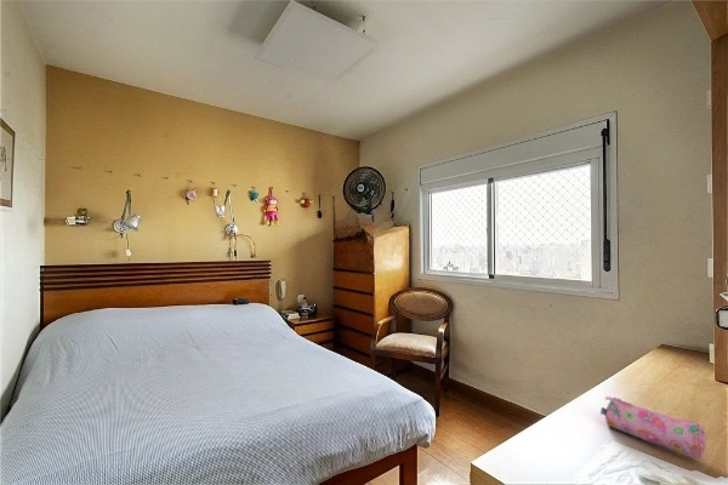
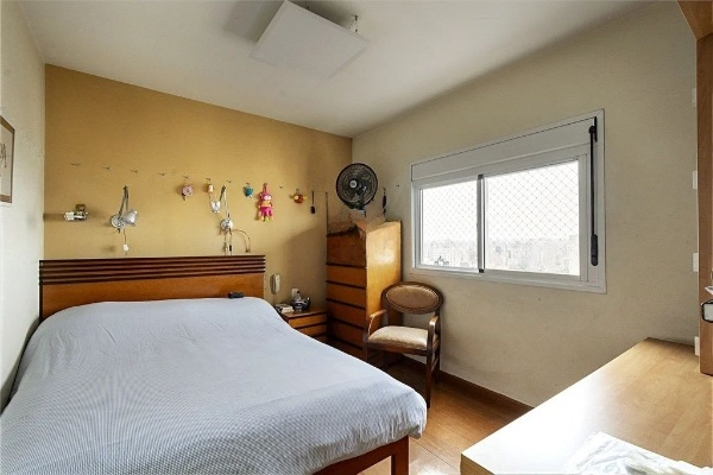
- pencil case [599,395,707,461]
